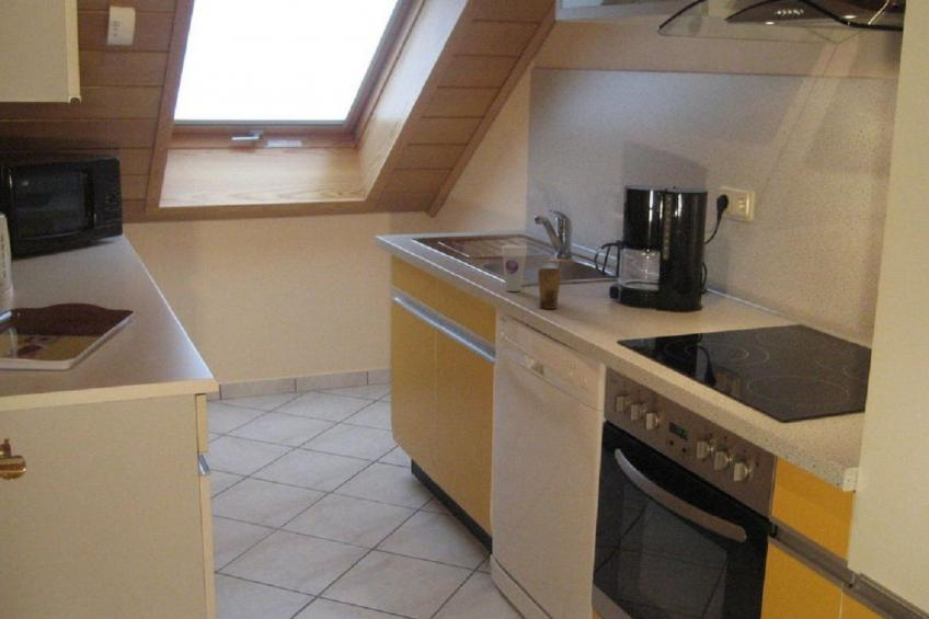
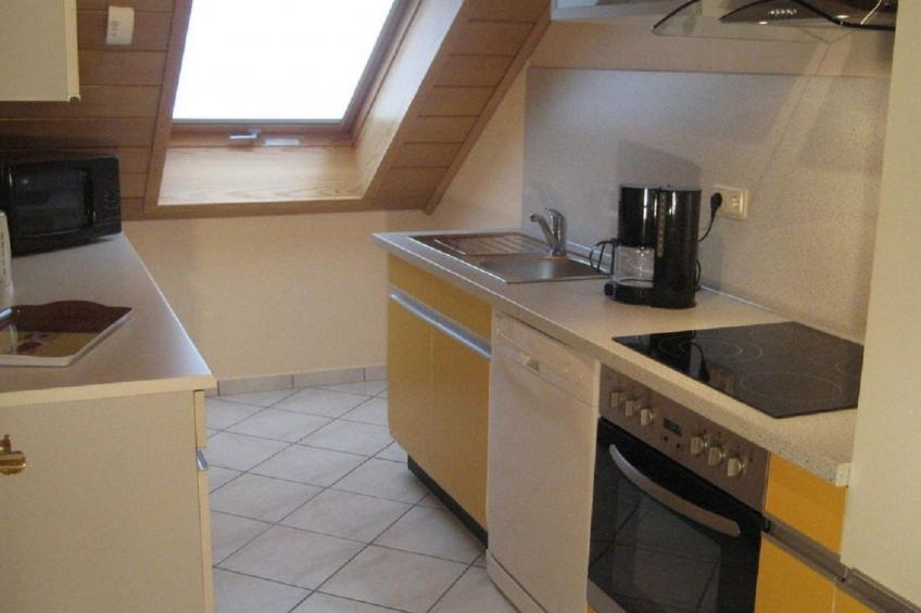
- cup [501,243,528,293]
- cup [537,260,563,310]
